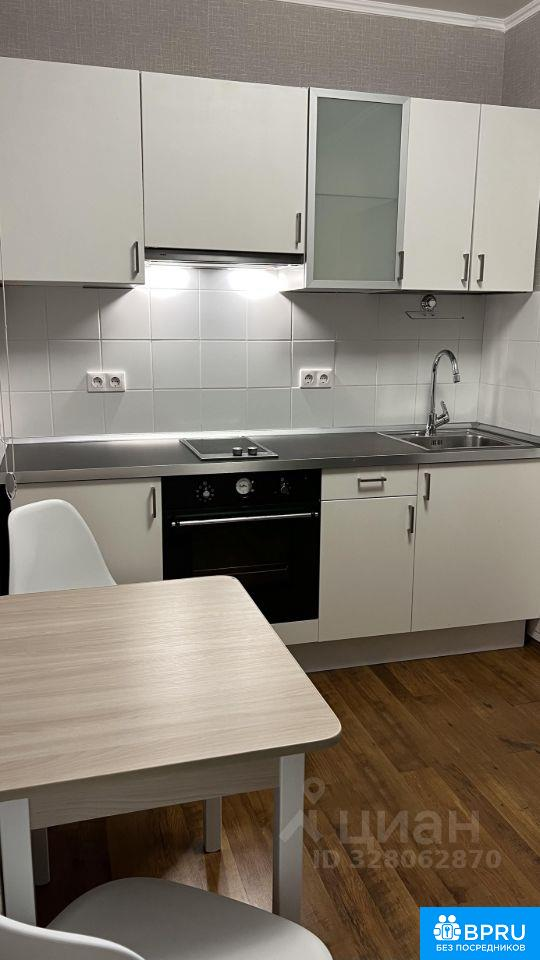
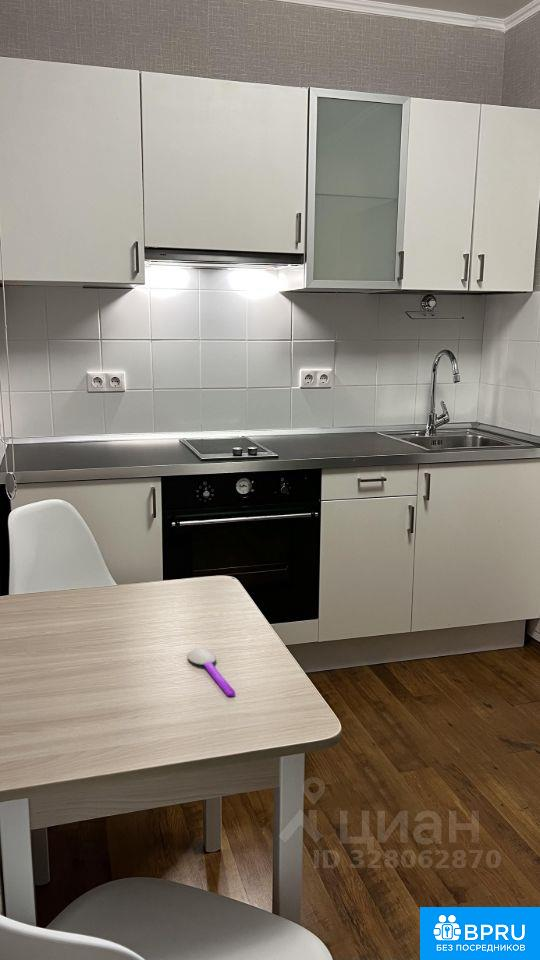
+ spoon [186,648,236,697]
